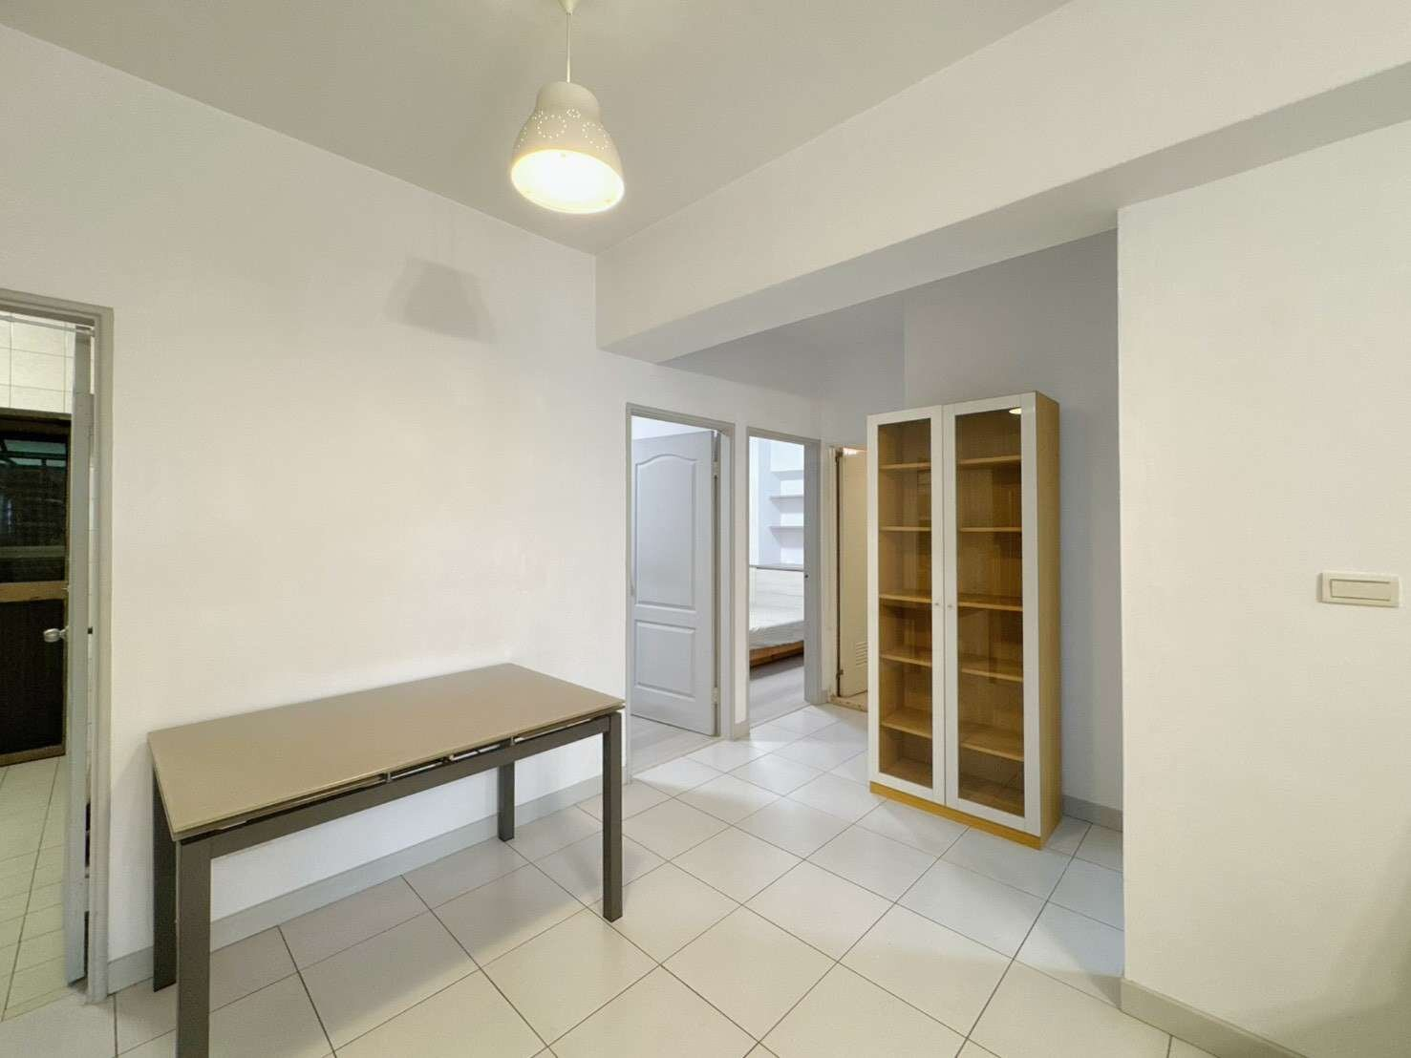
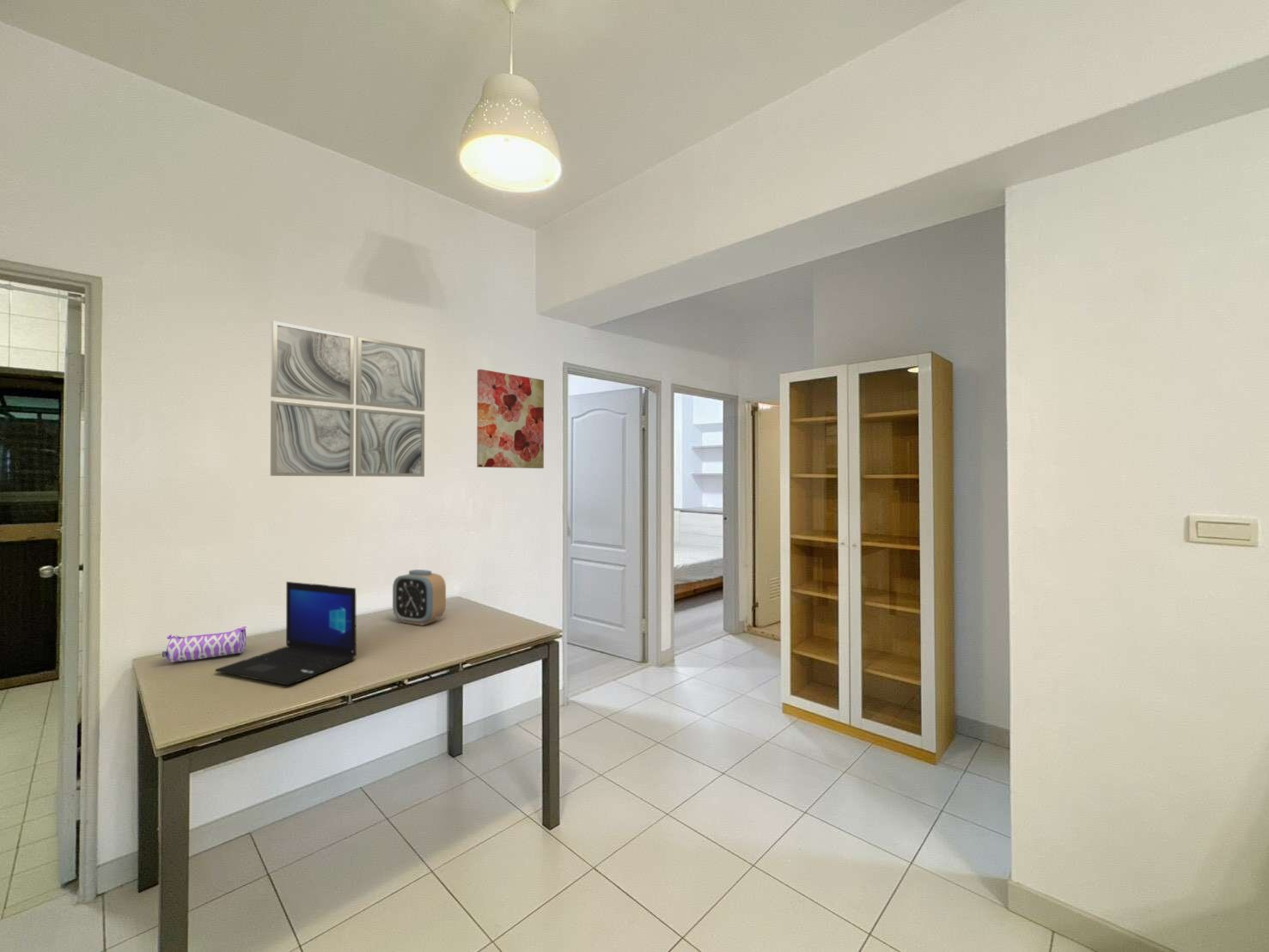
+ wall art [270,320,426,478]
+ pencil case [162,626,247,663]
+ laptop [214,581,357,686]
+ wall art [476,369,545,469]
+ alarm clock [392,569,447,626]
